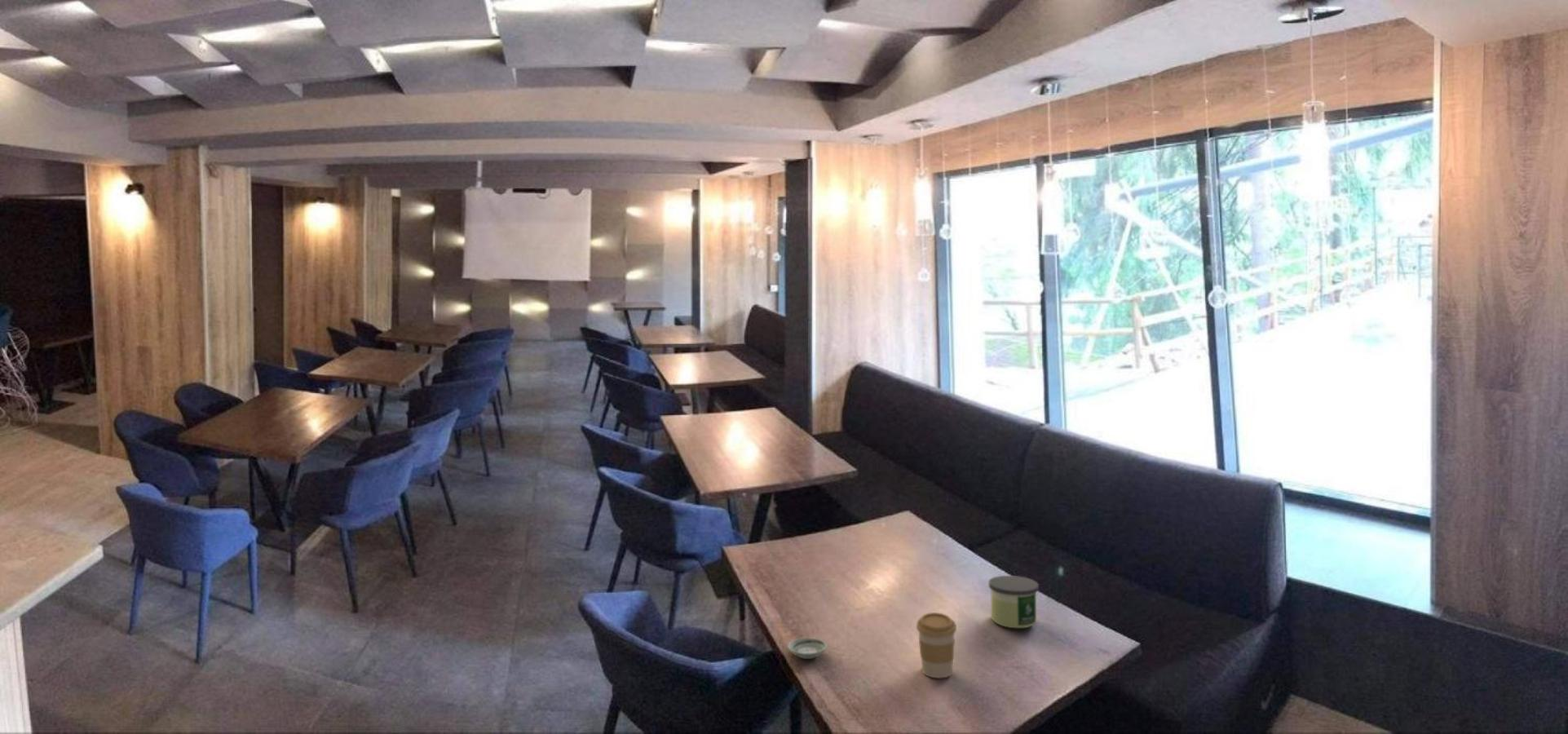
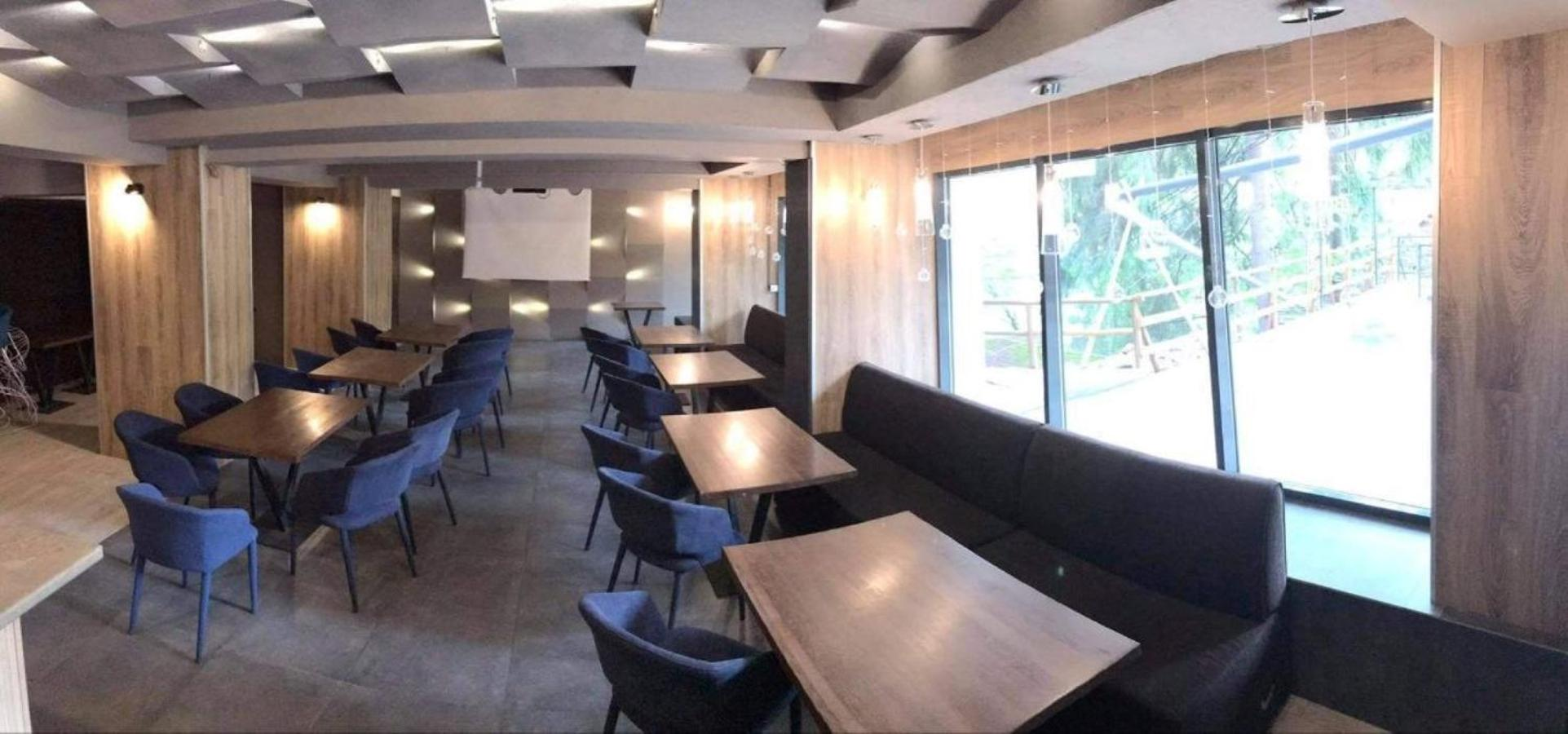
- coffee cup [916,612,957,679]
- candle [988,575,1040,629]
- saucer [787,637,828,660]
